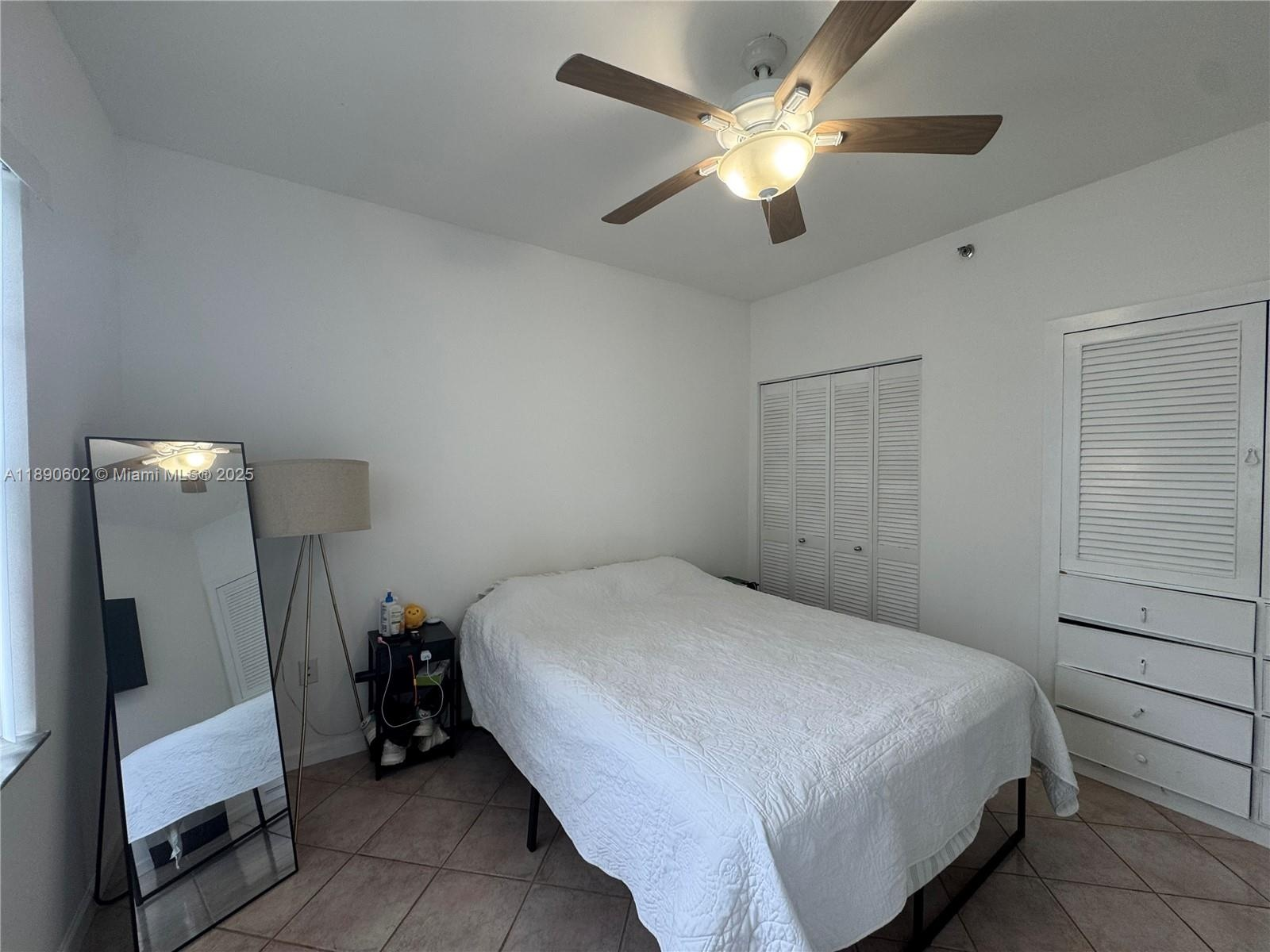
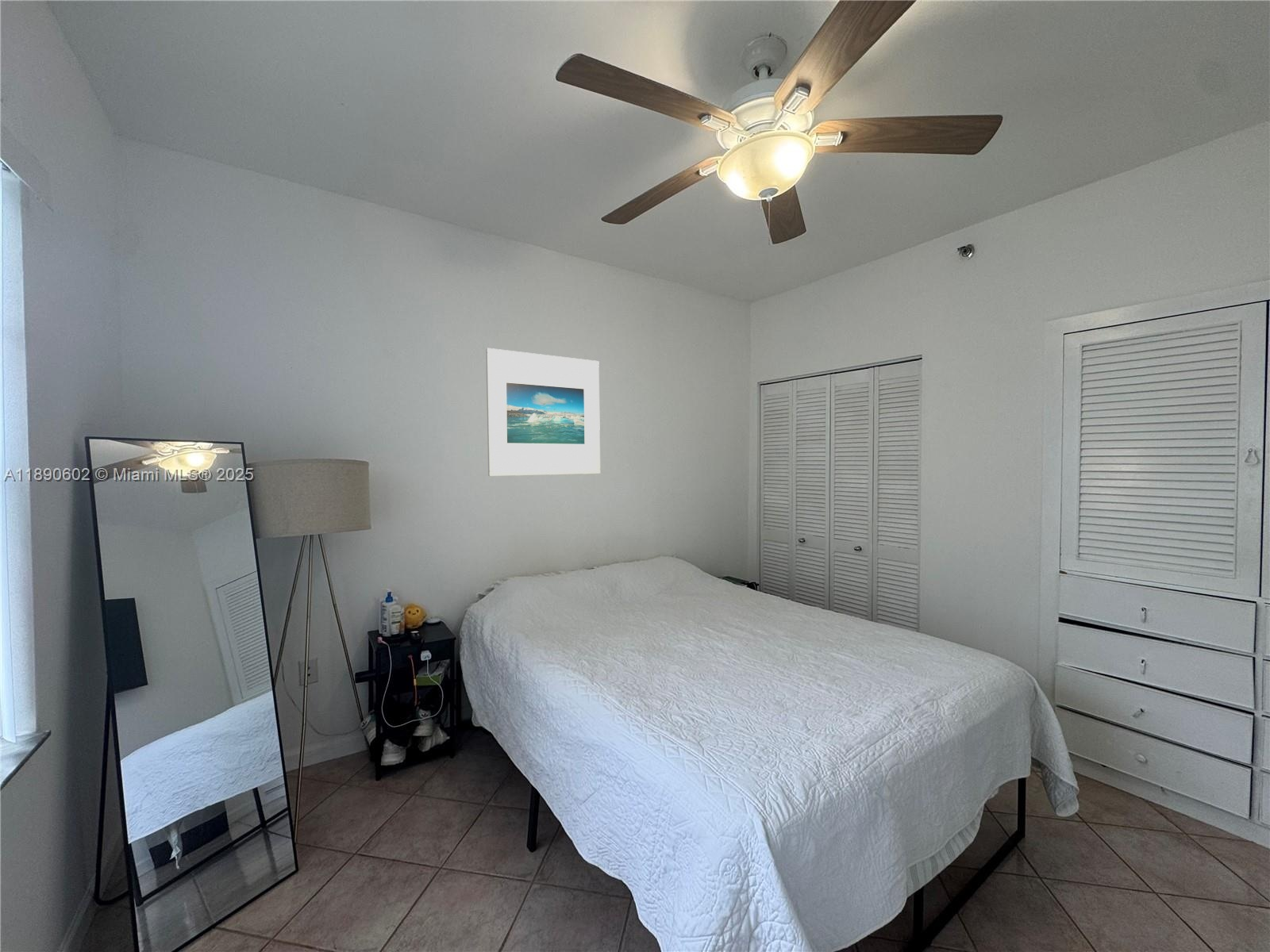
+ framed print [485,347,601,477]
